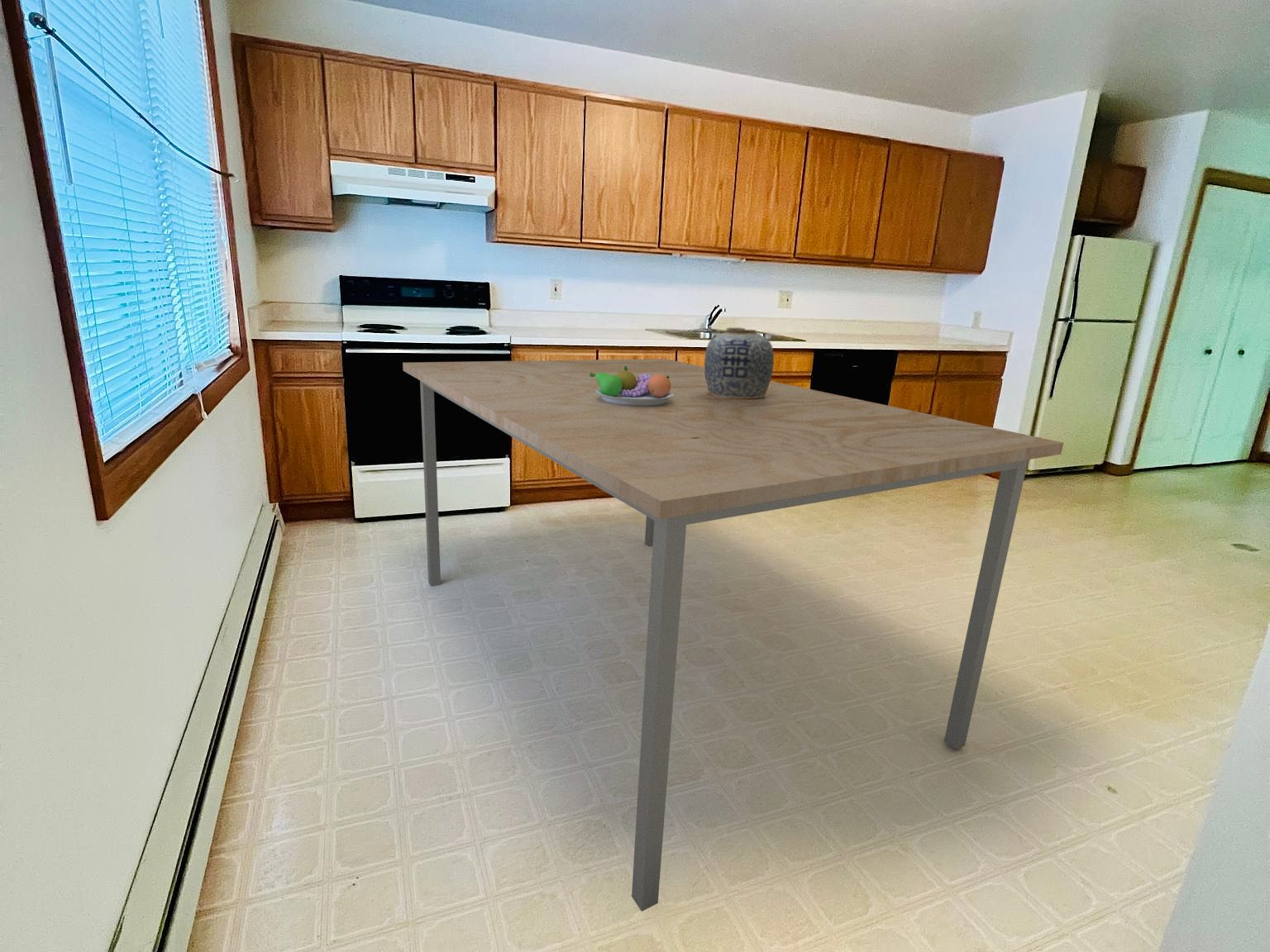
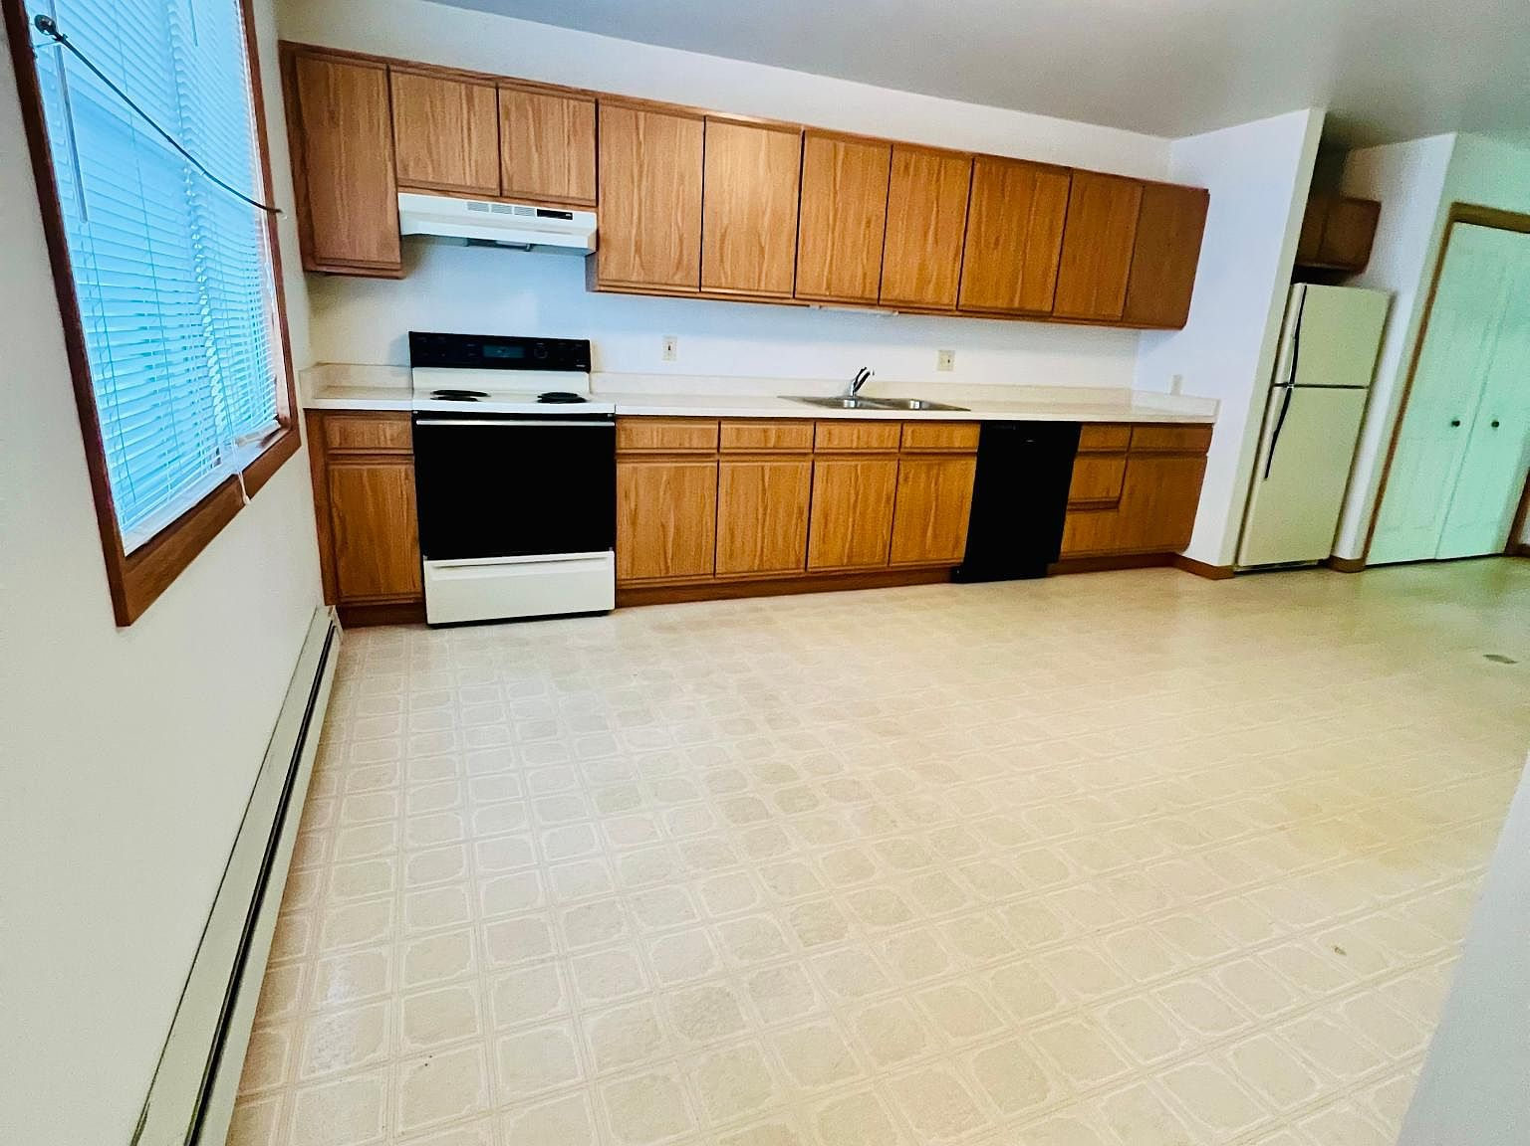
- vase [704,326,775,398]
- fruit bowl [590,365,674,406]
- dining table [402,358,1065,912]
